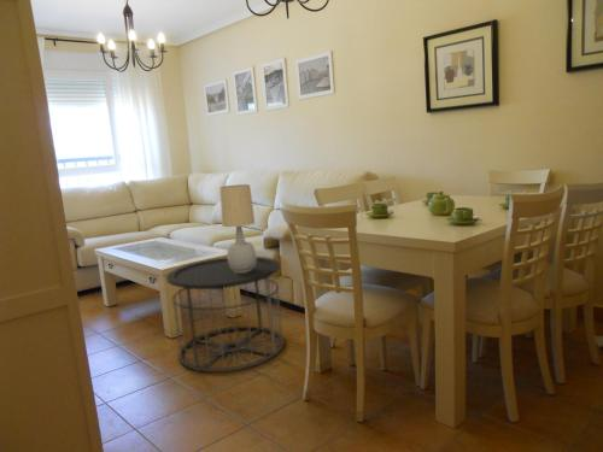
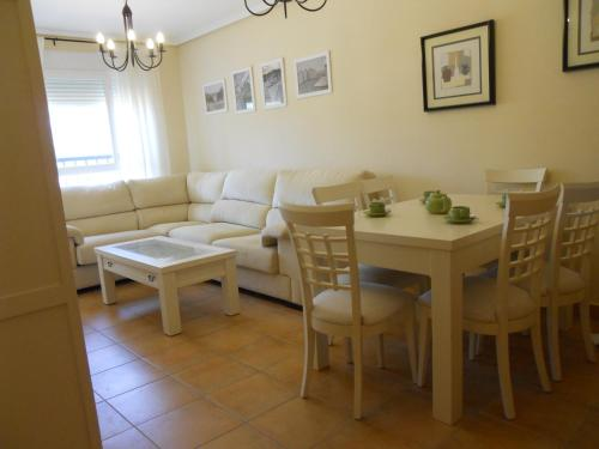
- side table [165,256,286,374]
- table lamp [218,183,257,272]
